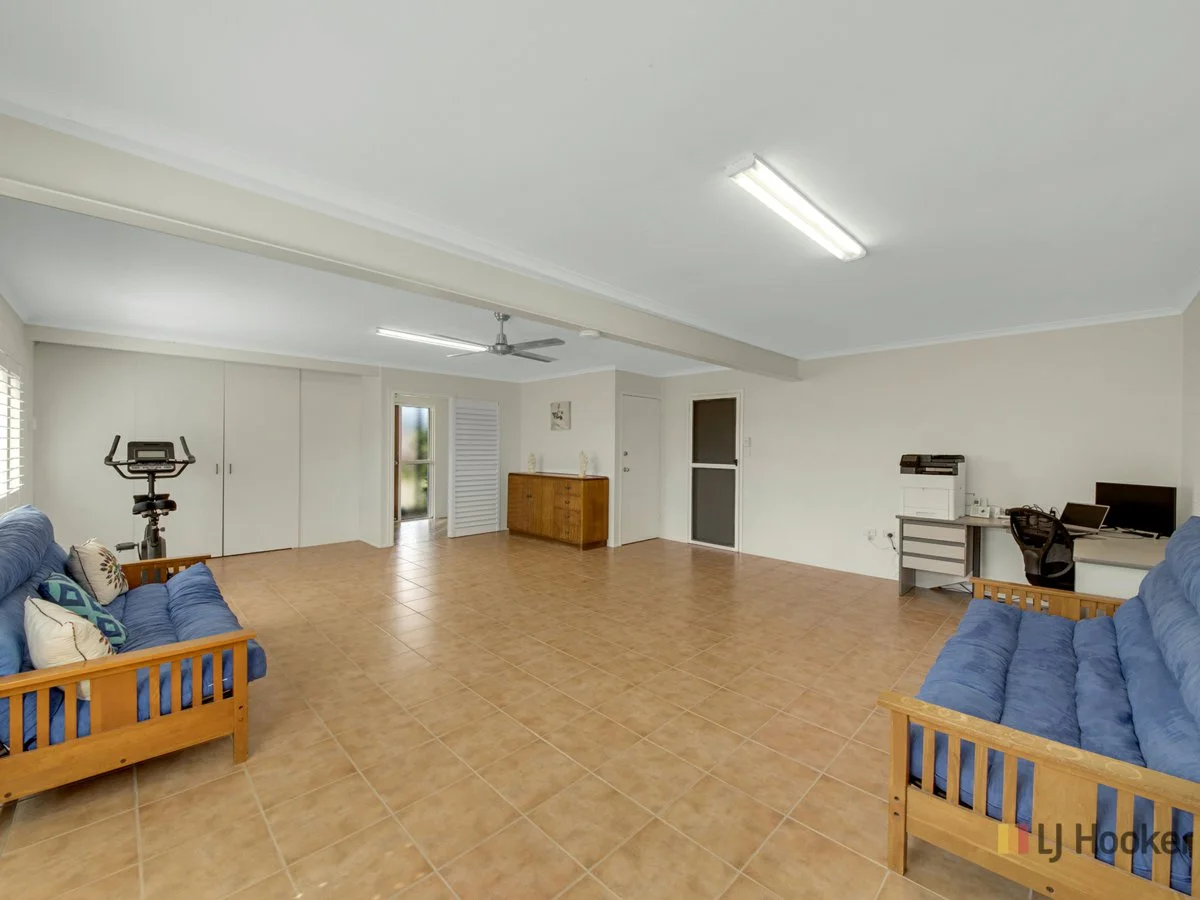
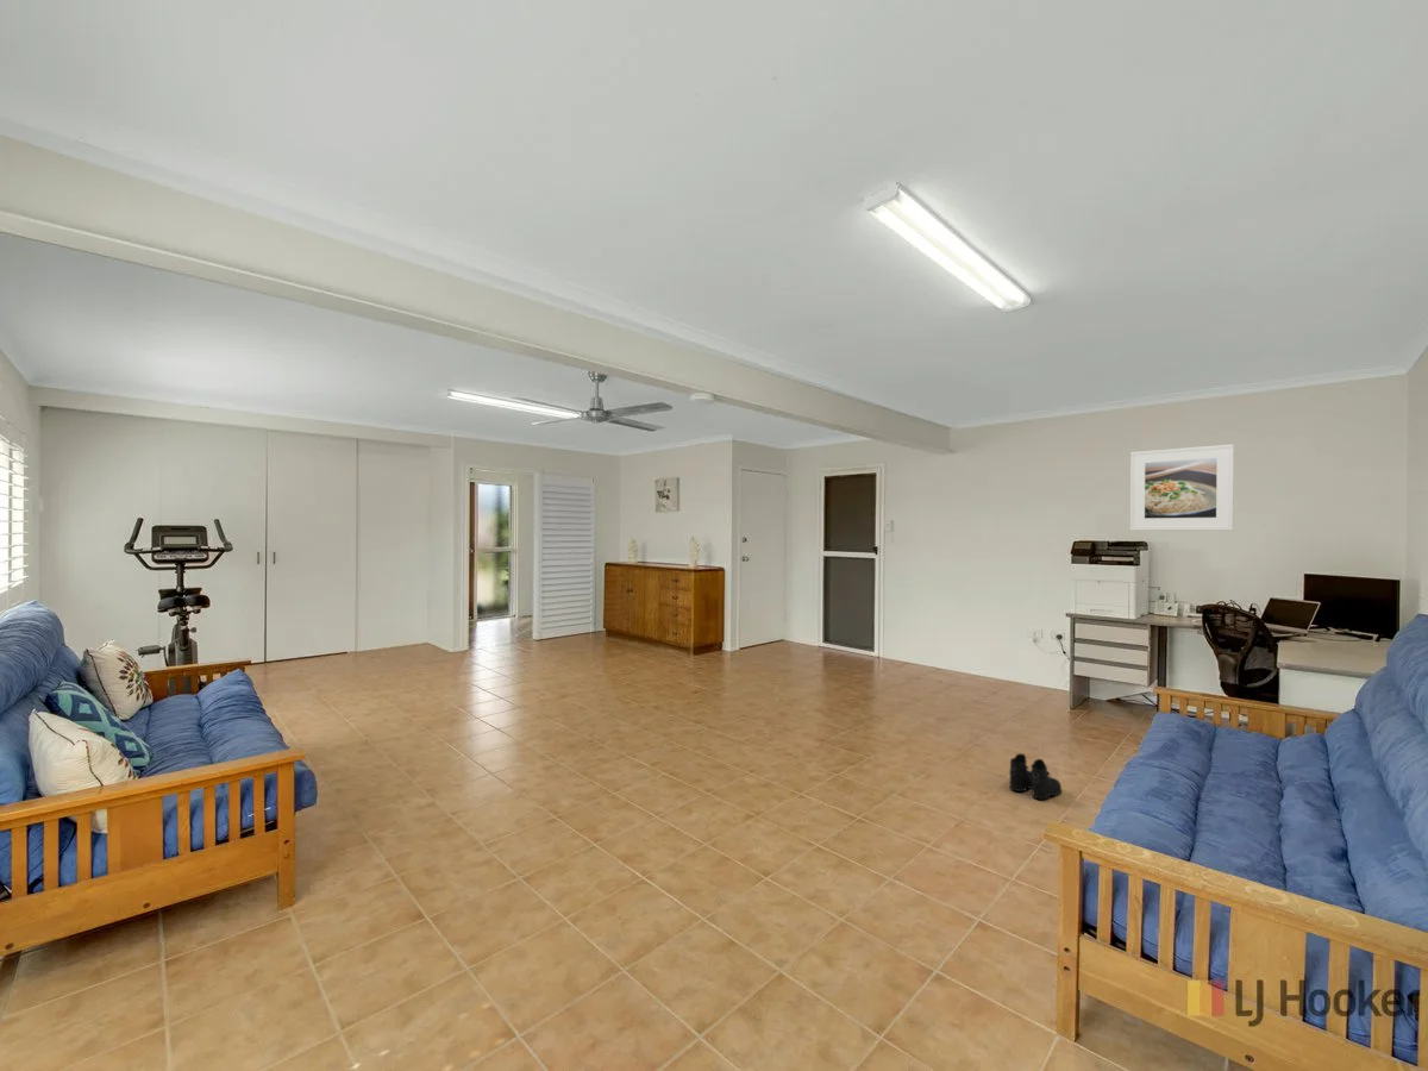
+ boots [1008,752,1063,801]
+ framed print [1129,443,1235,532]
